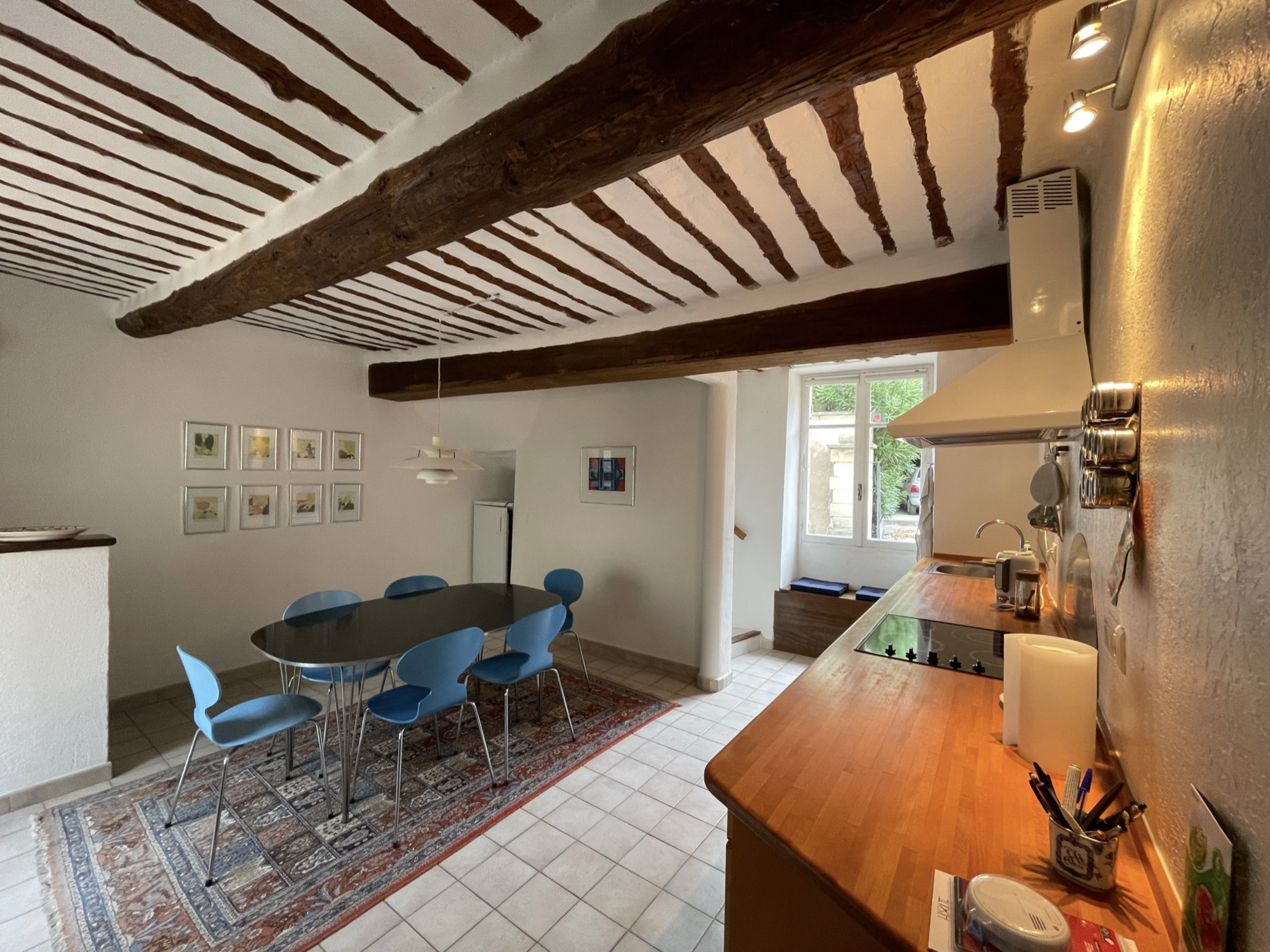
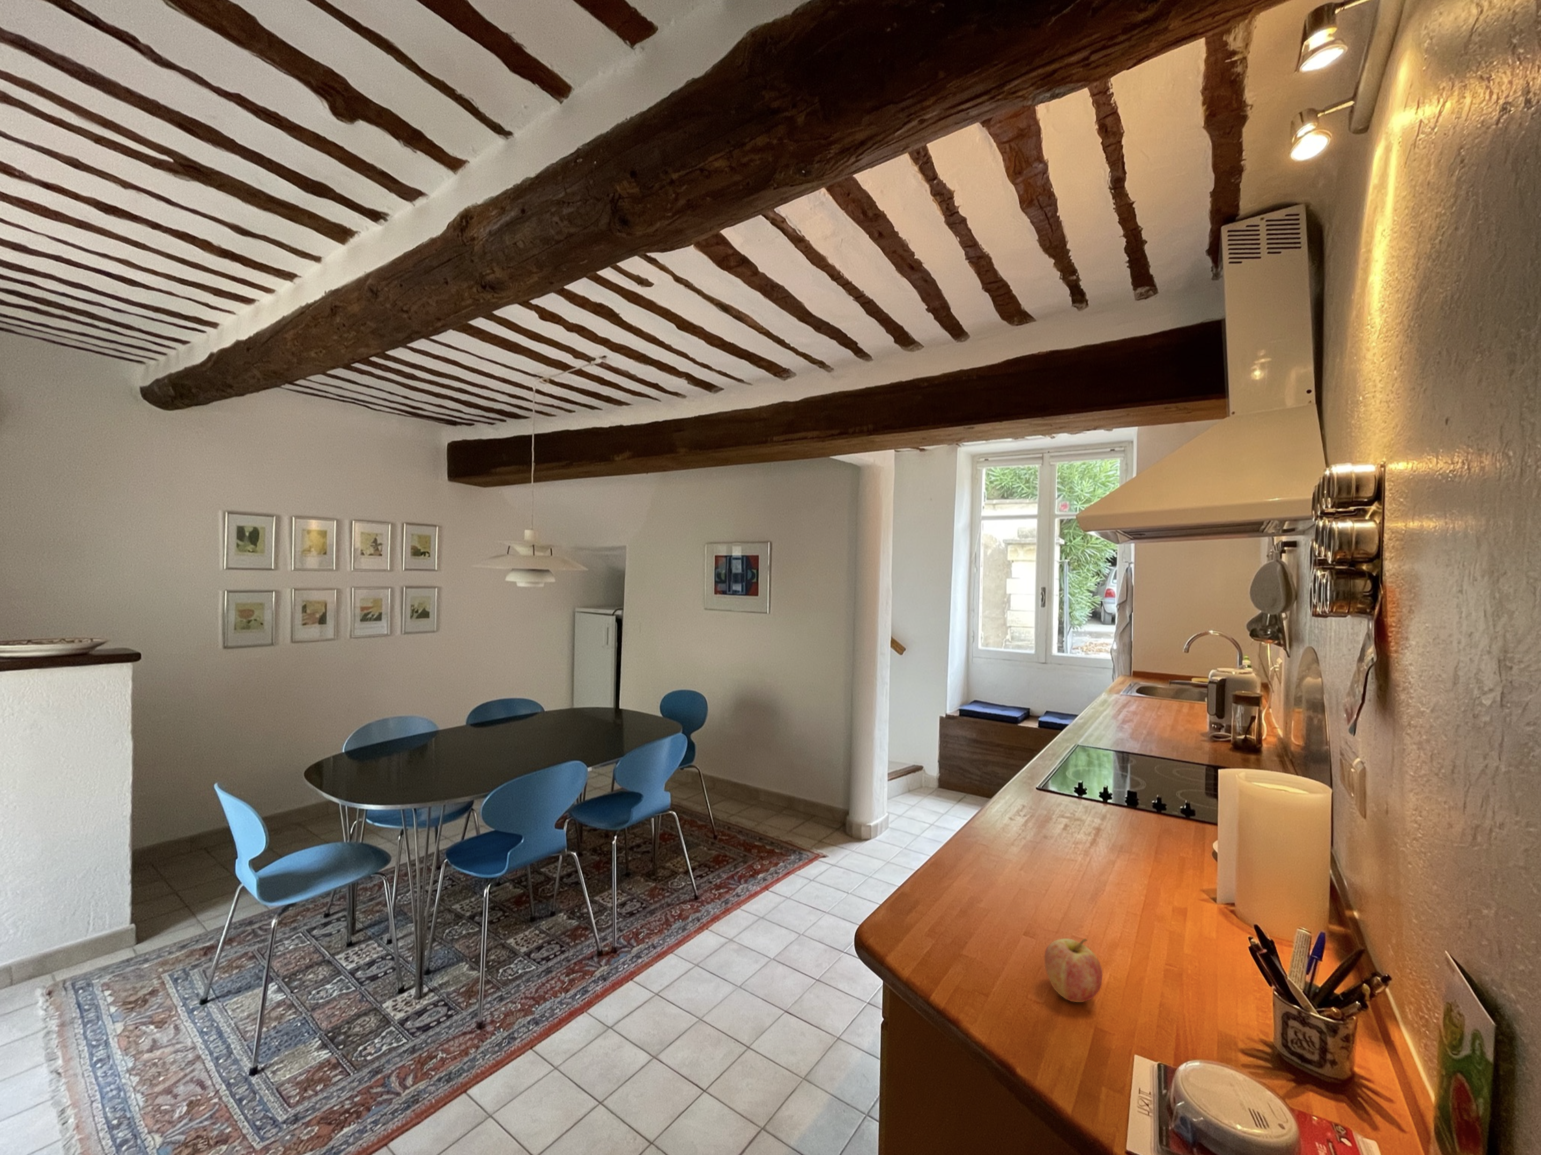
+ fruit [1044,938,1103,1002]
